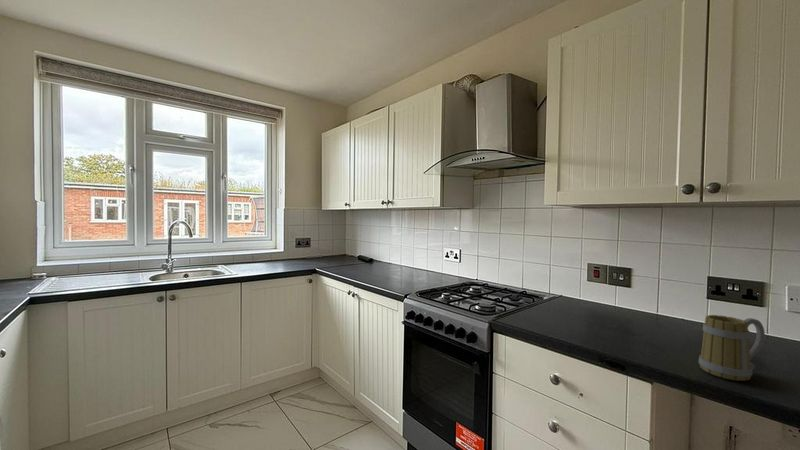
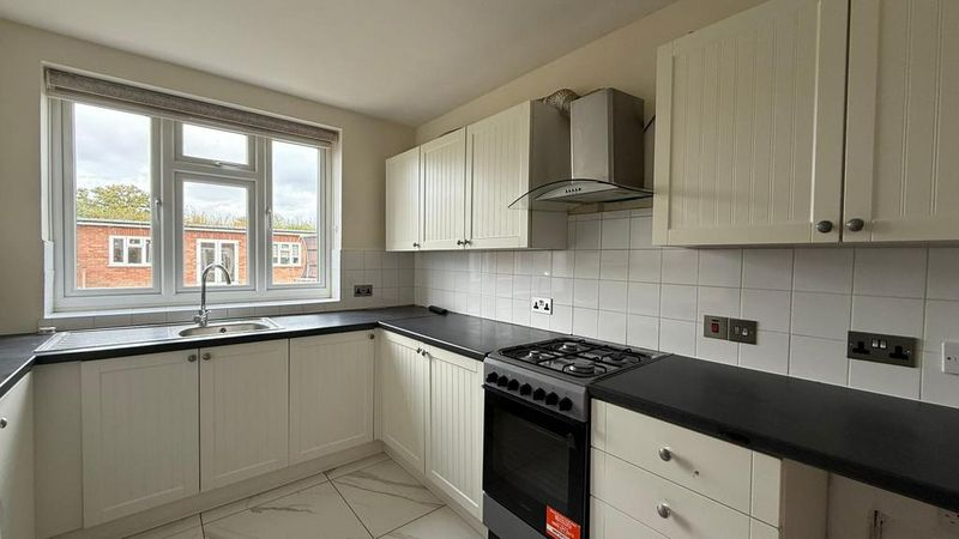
- mug [698,314,766,382]
